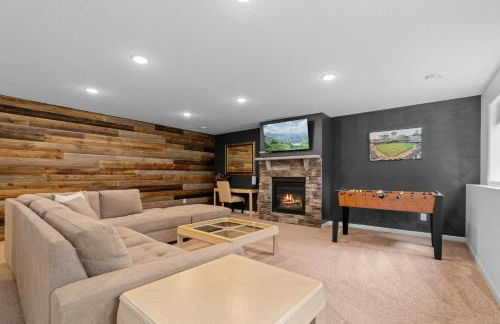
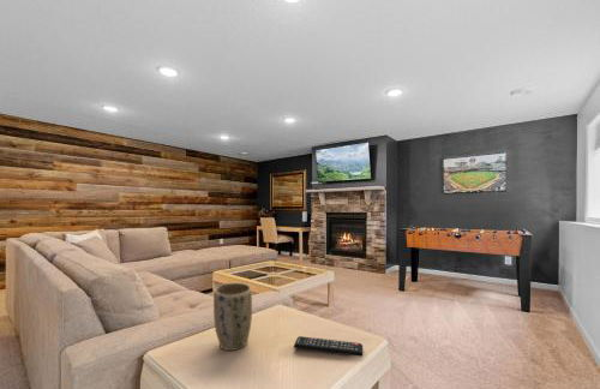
+ remote control [293,335,364,358]
+ plant pot [212,282,253,352]
